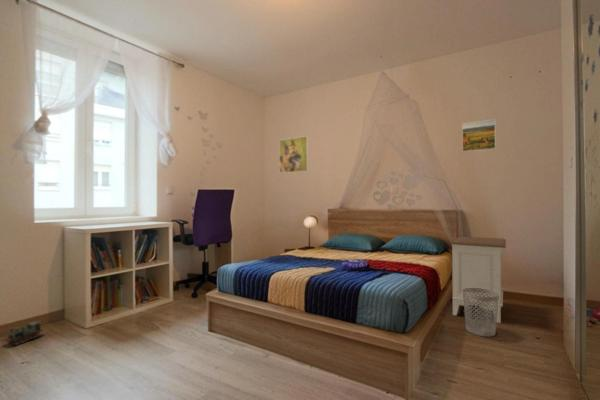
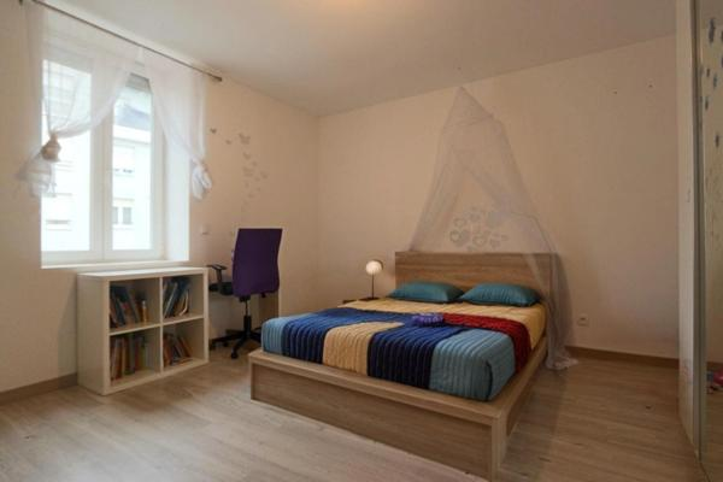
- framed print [461,118,497,153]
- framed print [278,135,309,174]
- toy train [1,320,46,349]
- nightstand [451,235,507,324]
- wastebasket [462,288,499,338]
